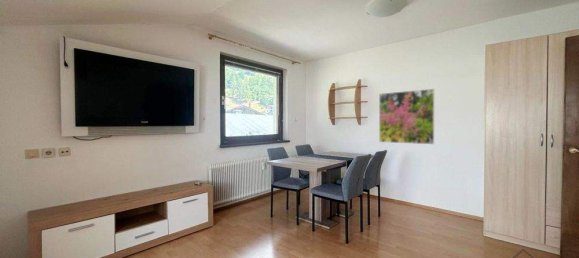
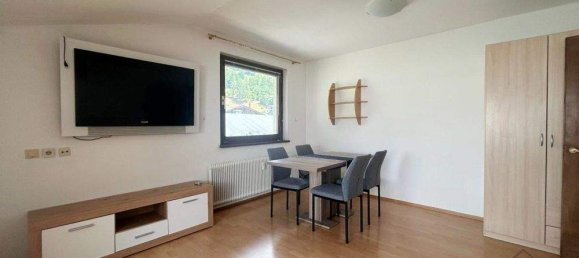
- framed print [378,88,435,145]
